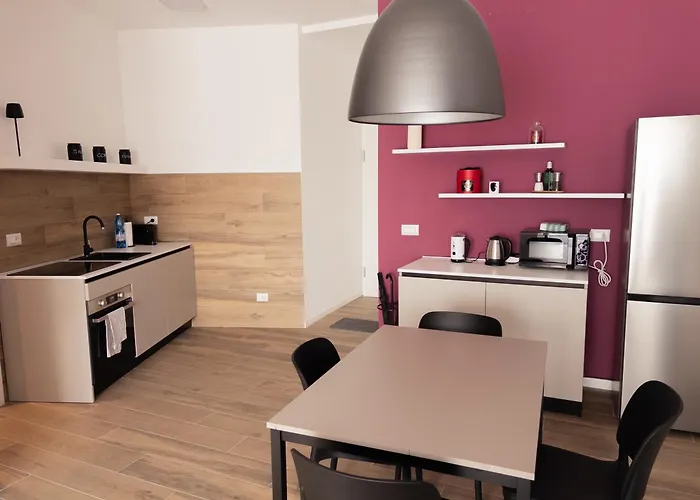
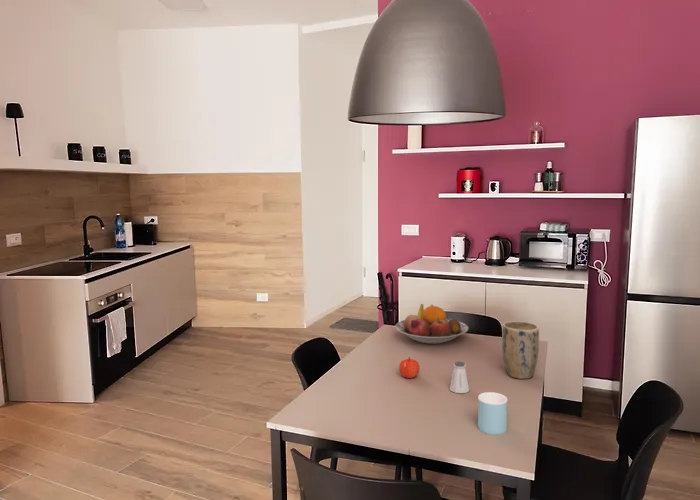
+ mug [477,391,508,436]
+ plant pot [501,320,540,380]
+ apple [398,356,420,379]
+ saltshaker [449,361,471,394]
+ fruit bowl [394,303,469,345]
